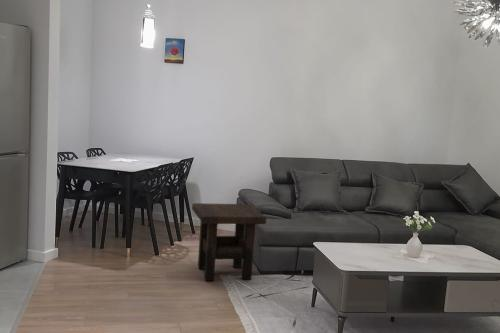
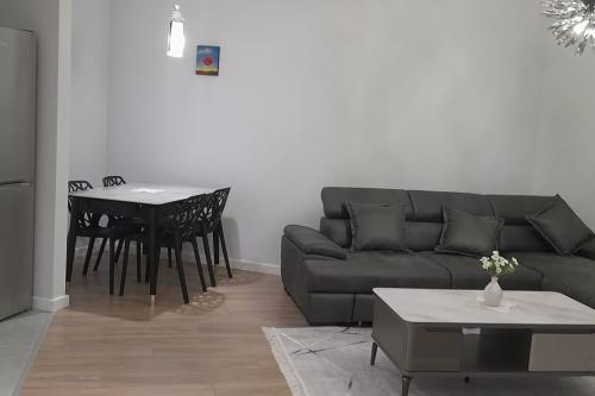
- side table [191,202,267,282]
